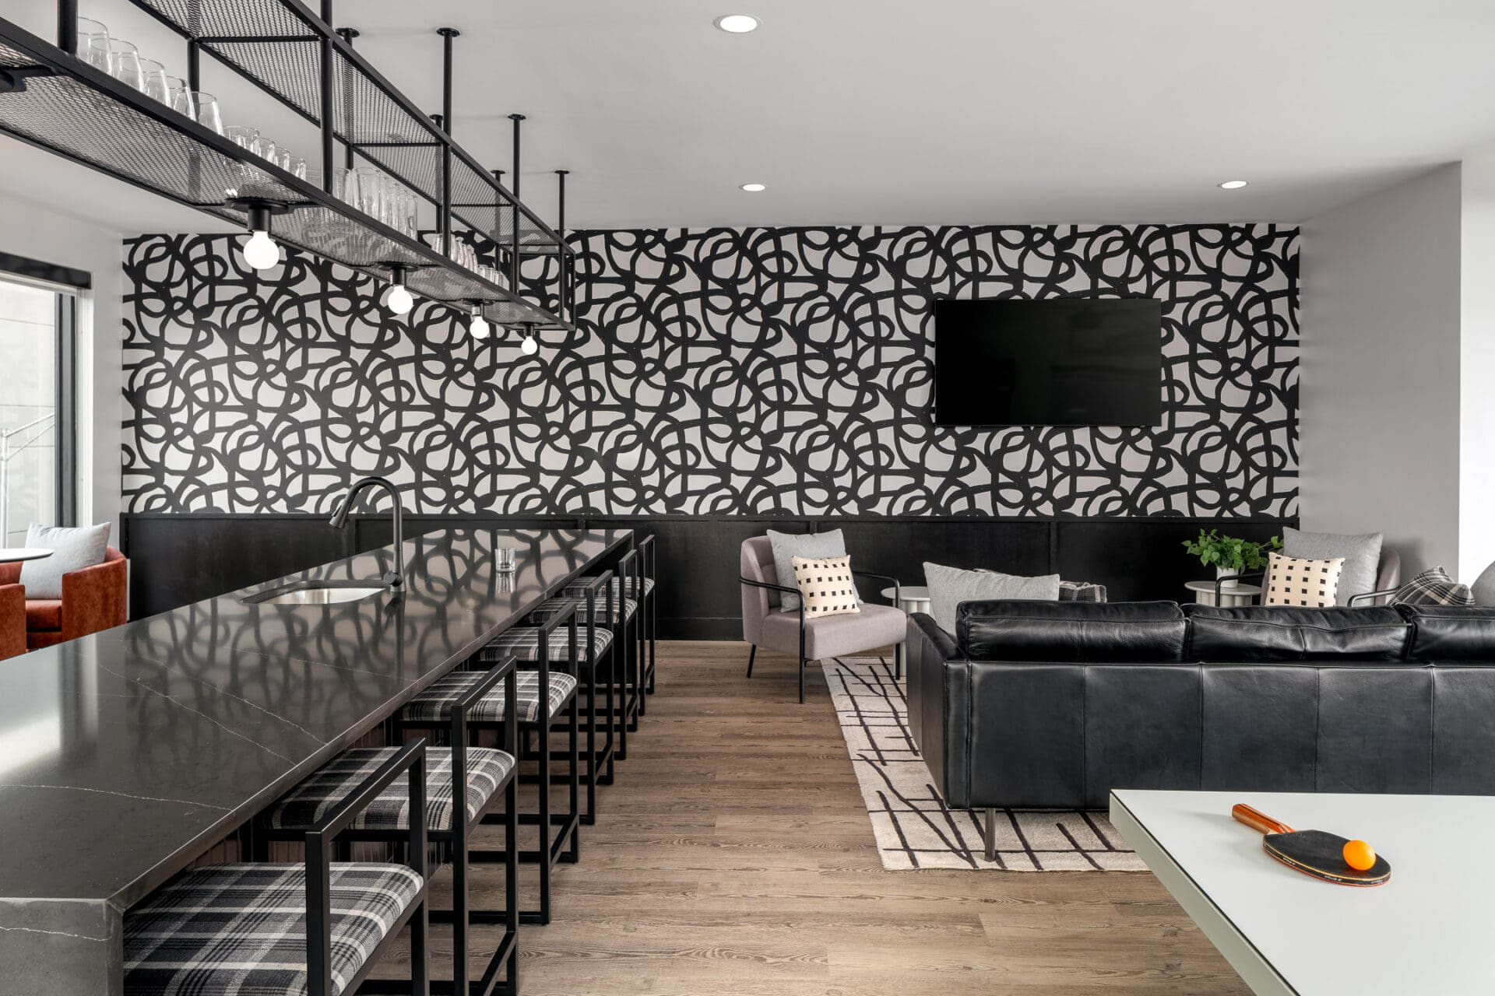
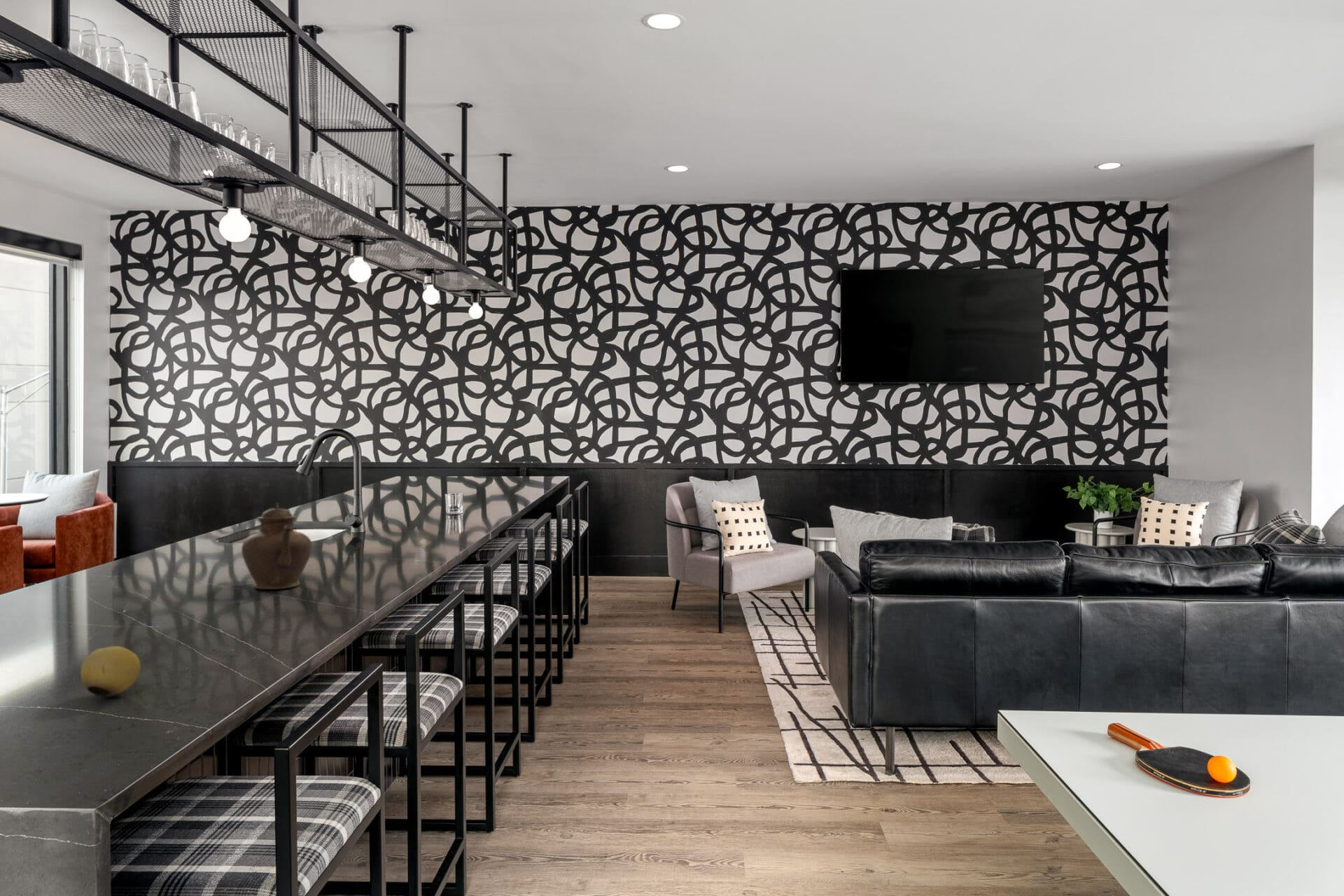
+ teapot [241,502,313,590]
+ fruit [80,645,141,698]
